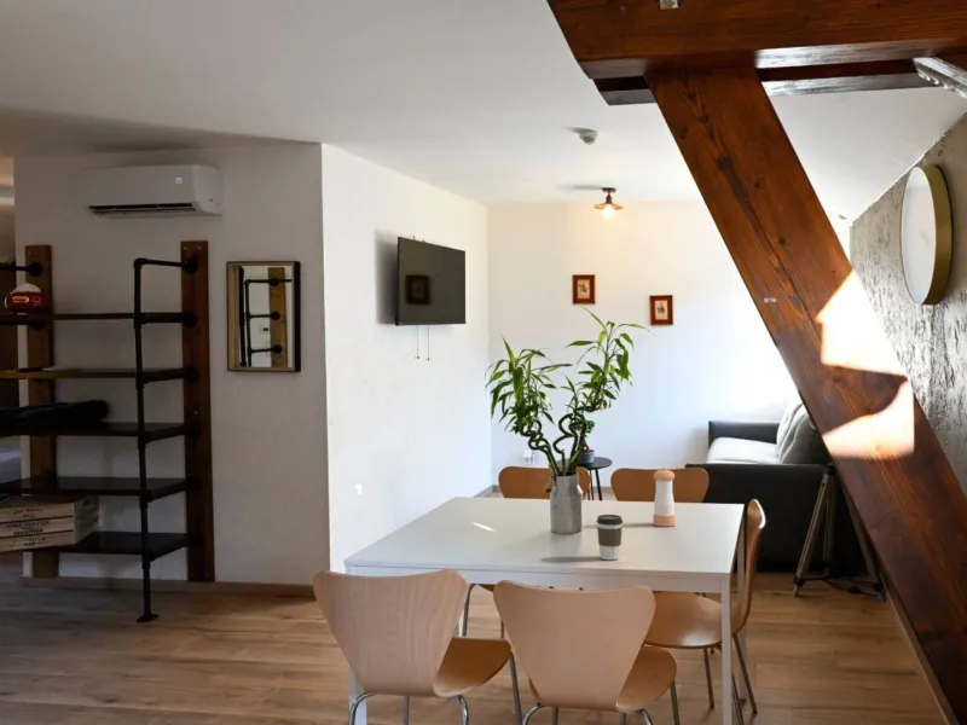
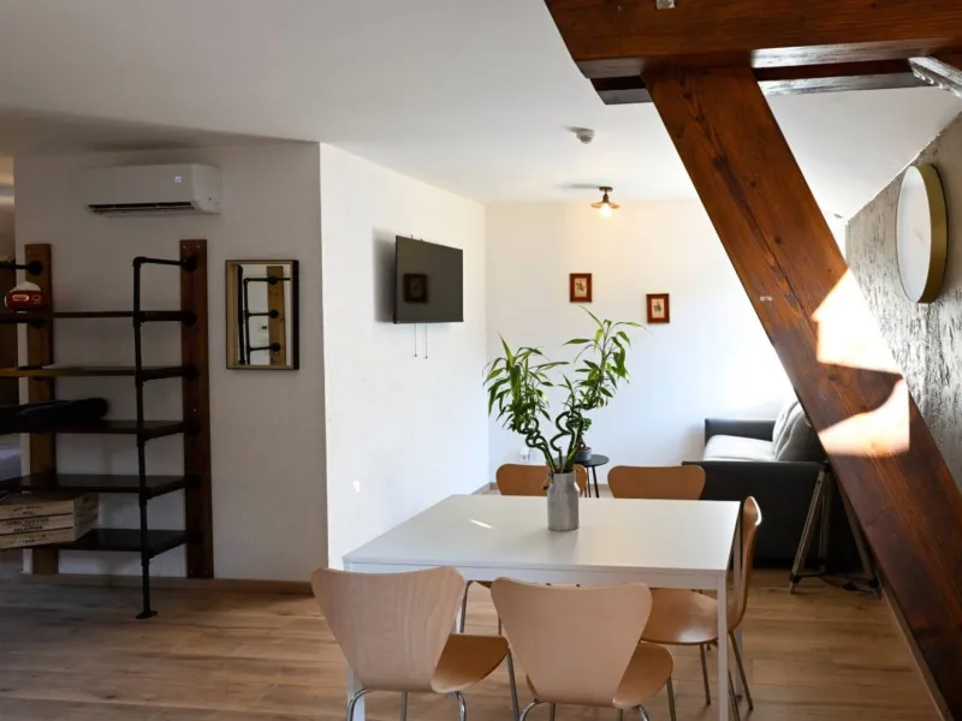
- coffee cup [596,514,624,561]
- pepper shaker [652,466,677,528]
